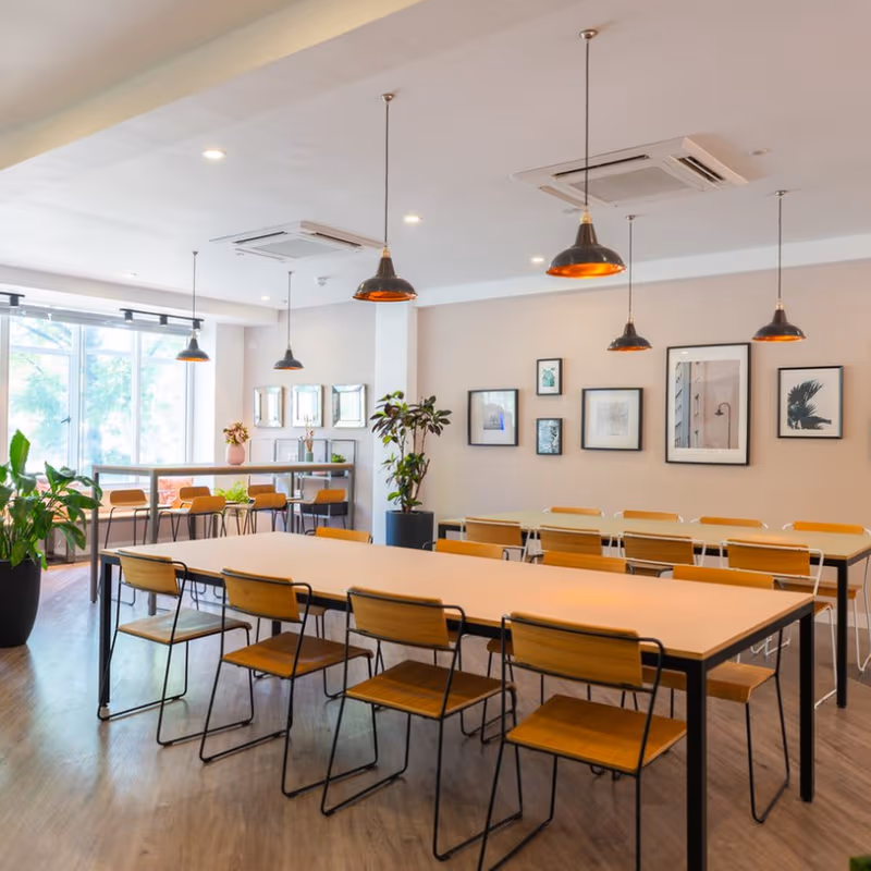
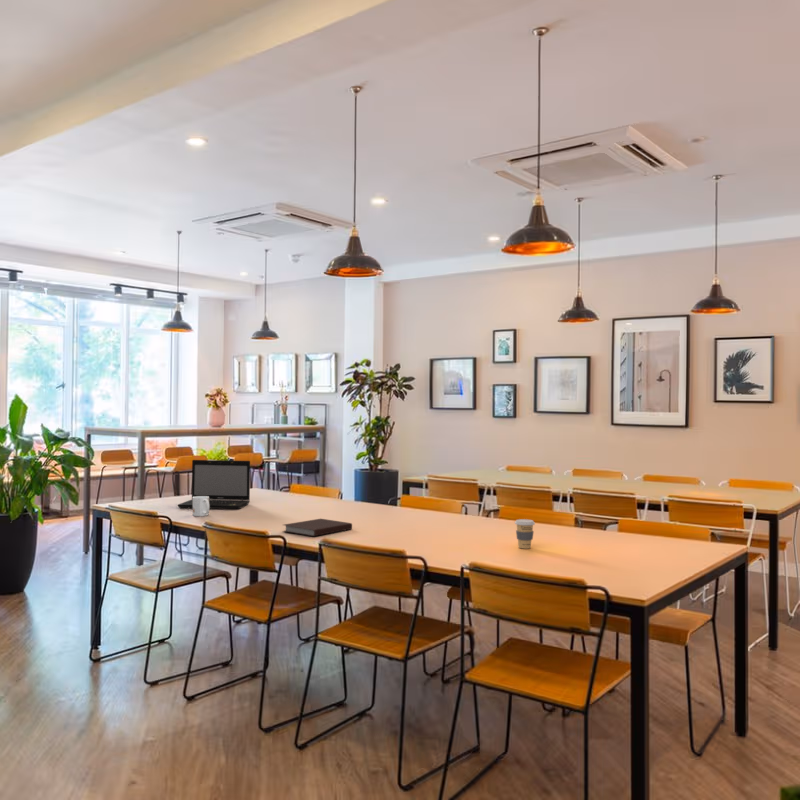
+ mug [192,496,210,517]
+ coffee cup [514,518,536,550]
+ notebook [282,518,353,537]
+ laptop [177,459,251,510]
